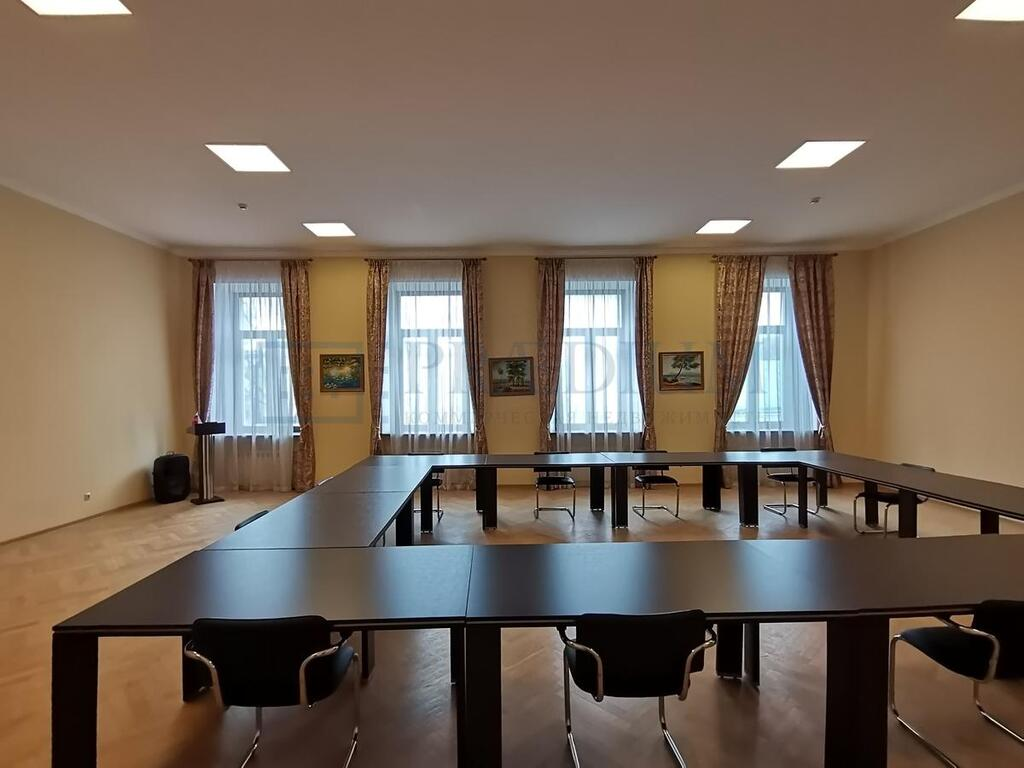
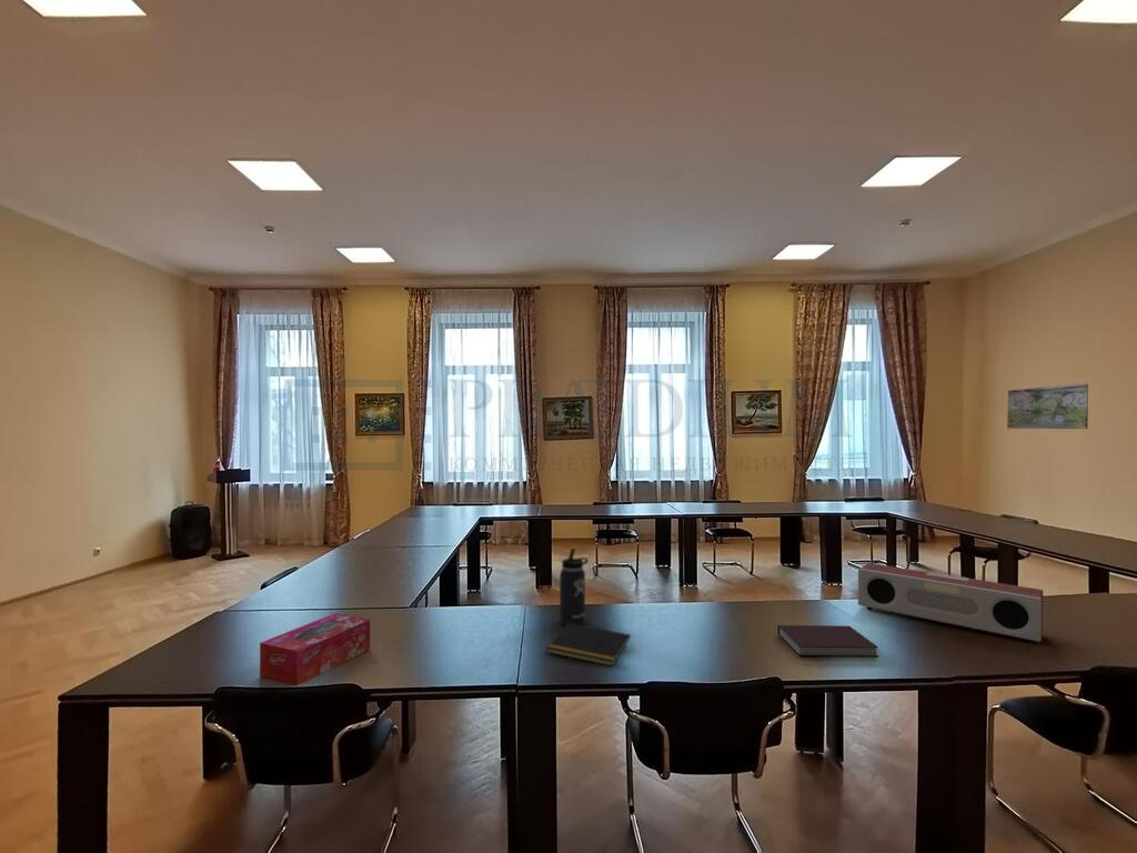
+ thermos bottle [559,548,590,626]
+ speaker [857,562,1044,643]
+ notebook [776,624,879,658]
+ map [1006,383,1089,430]
+ notepad [546,623,632,668]
+ tissue box [259,612,371,688]
